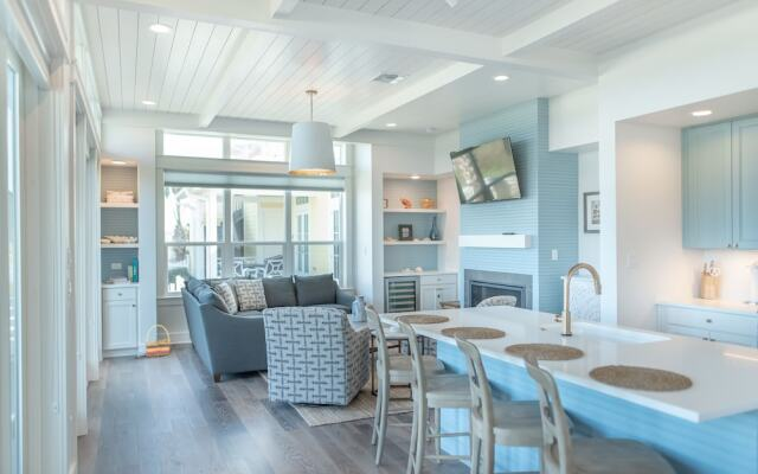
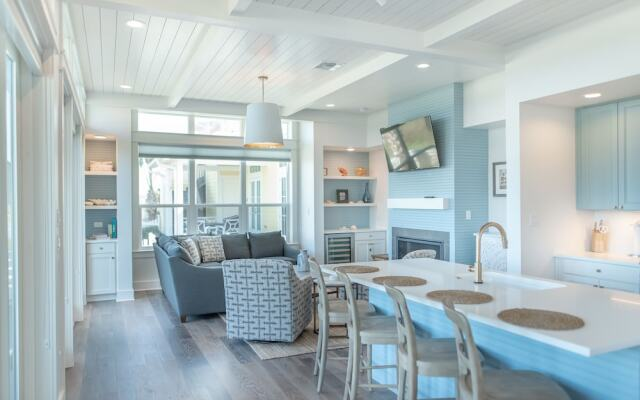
- basket [144,324,172,358]
